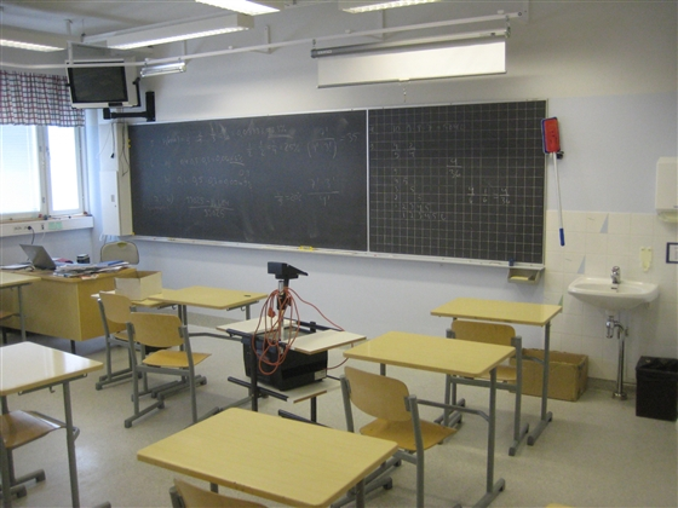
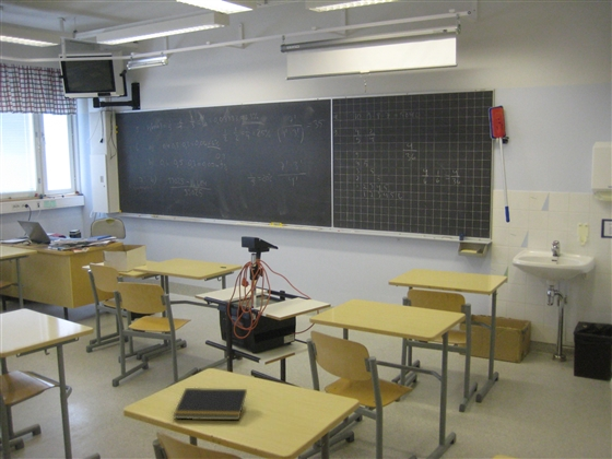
+ notepad [173,387,248,421]
